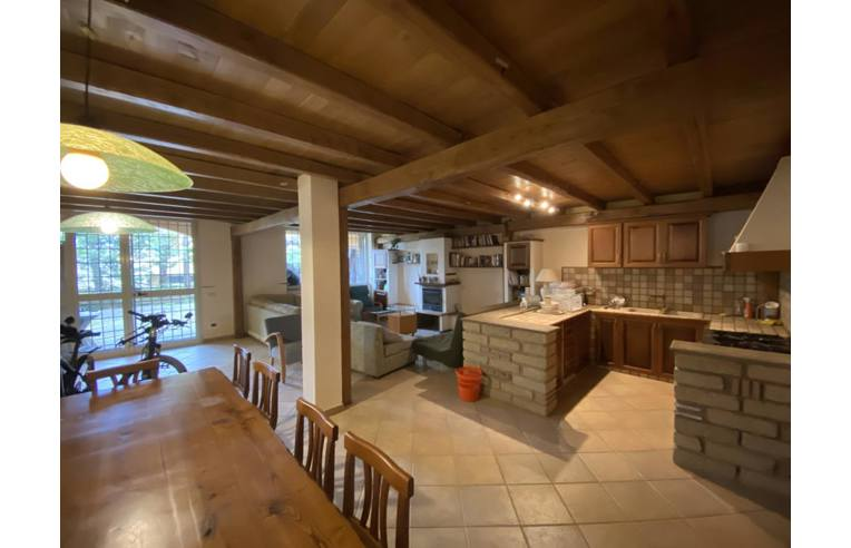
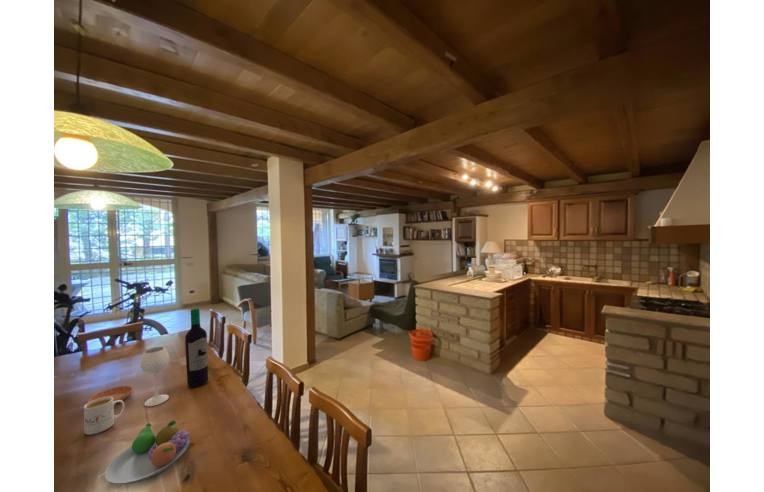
+ saucer [87,385,134,404]
+ fruit bowl [104,420,191,485]
+ mug [83,396,125,436]
+ wine bottle [139,307,209,407]
